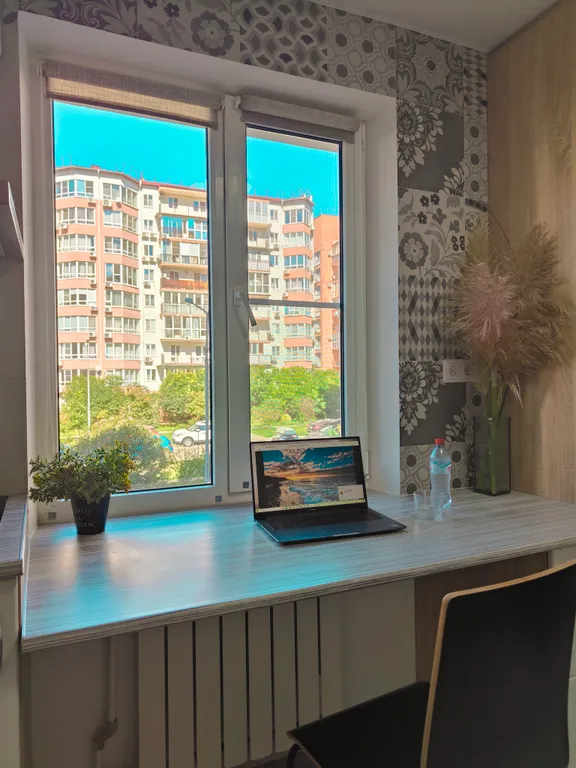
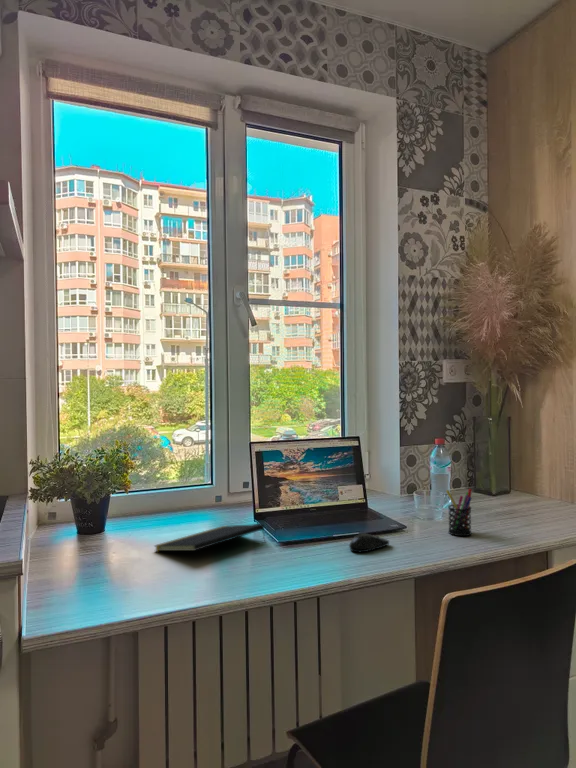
+ notepad [153,523,267,552]
+ computer mouse [348,533,390,553]
+ pen holder [445,488,473,537]
